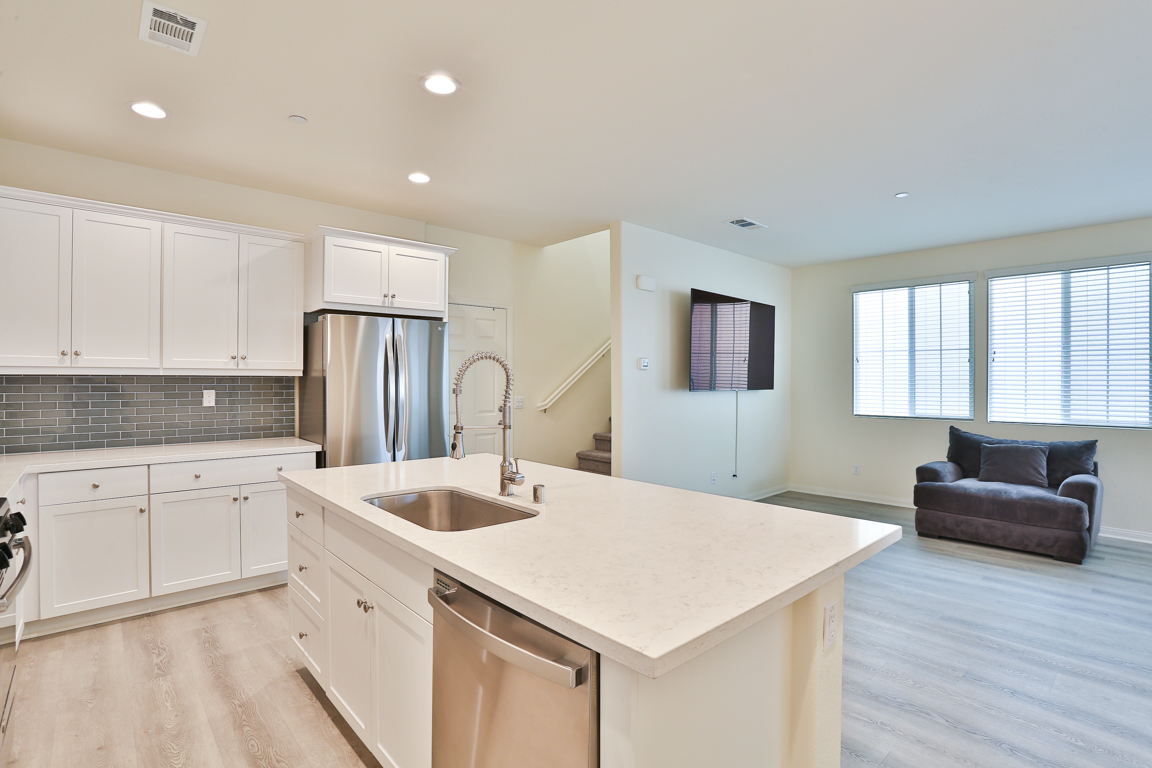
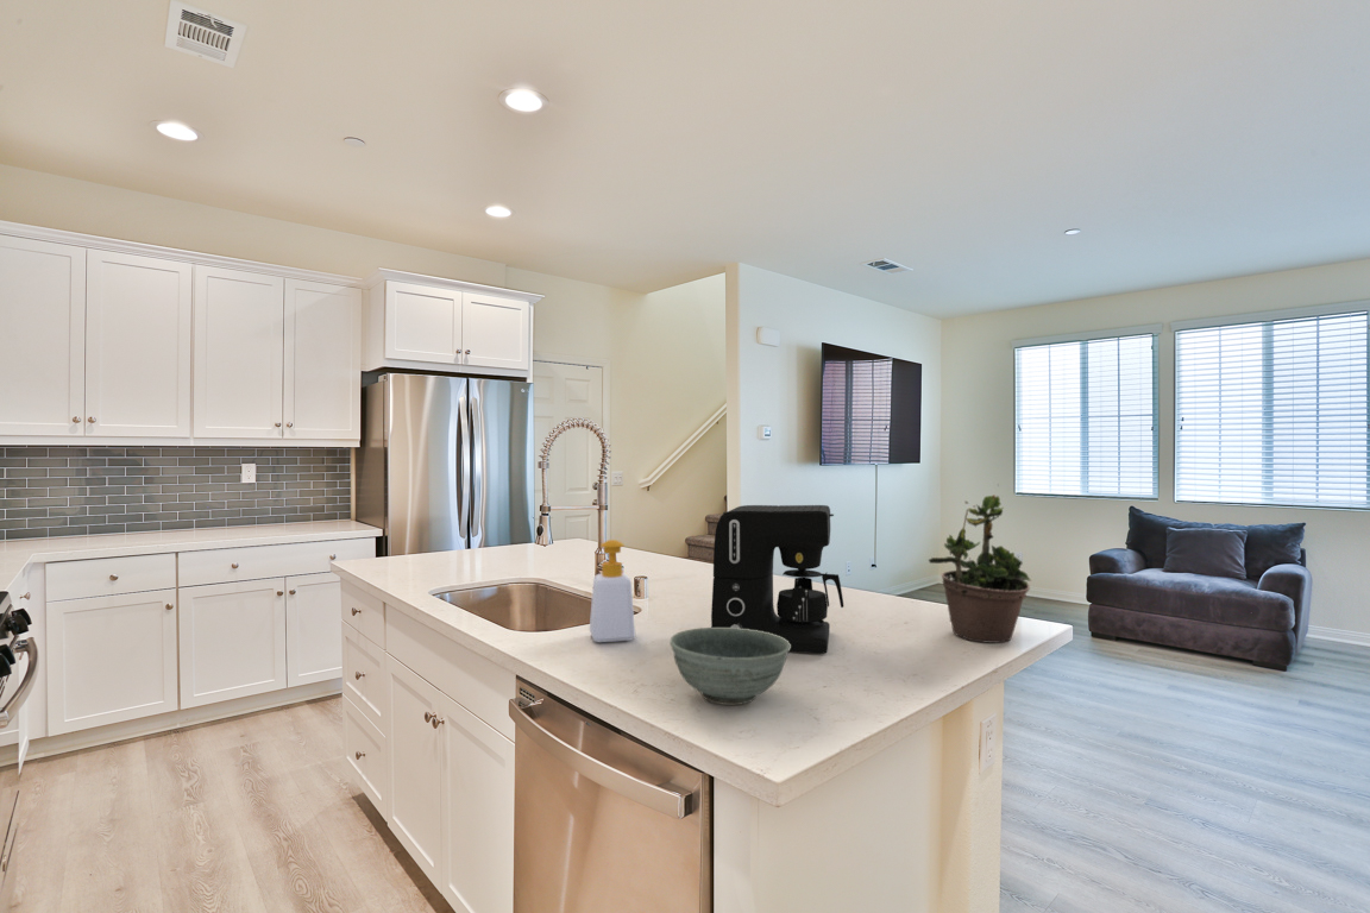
+ soap bottle [589,539,636,643]
+ potted plant [928,483,1032,644]
+ bowl [668,626,791,706]
+ coffee maker [710,504,844,655]
